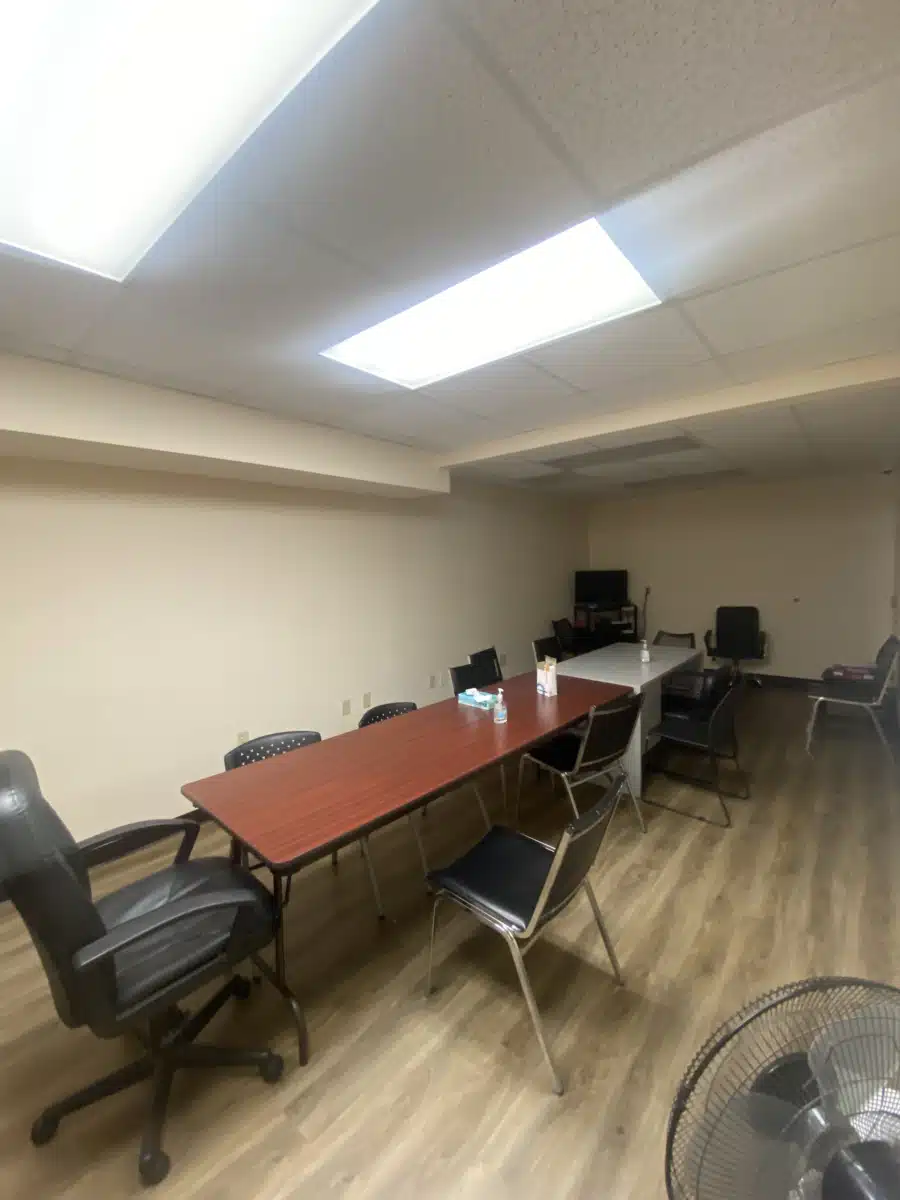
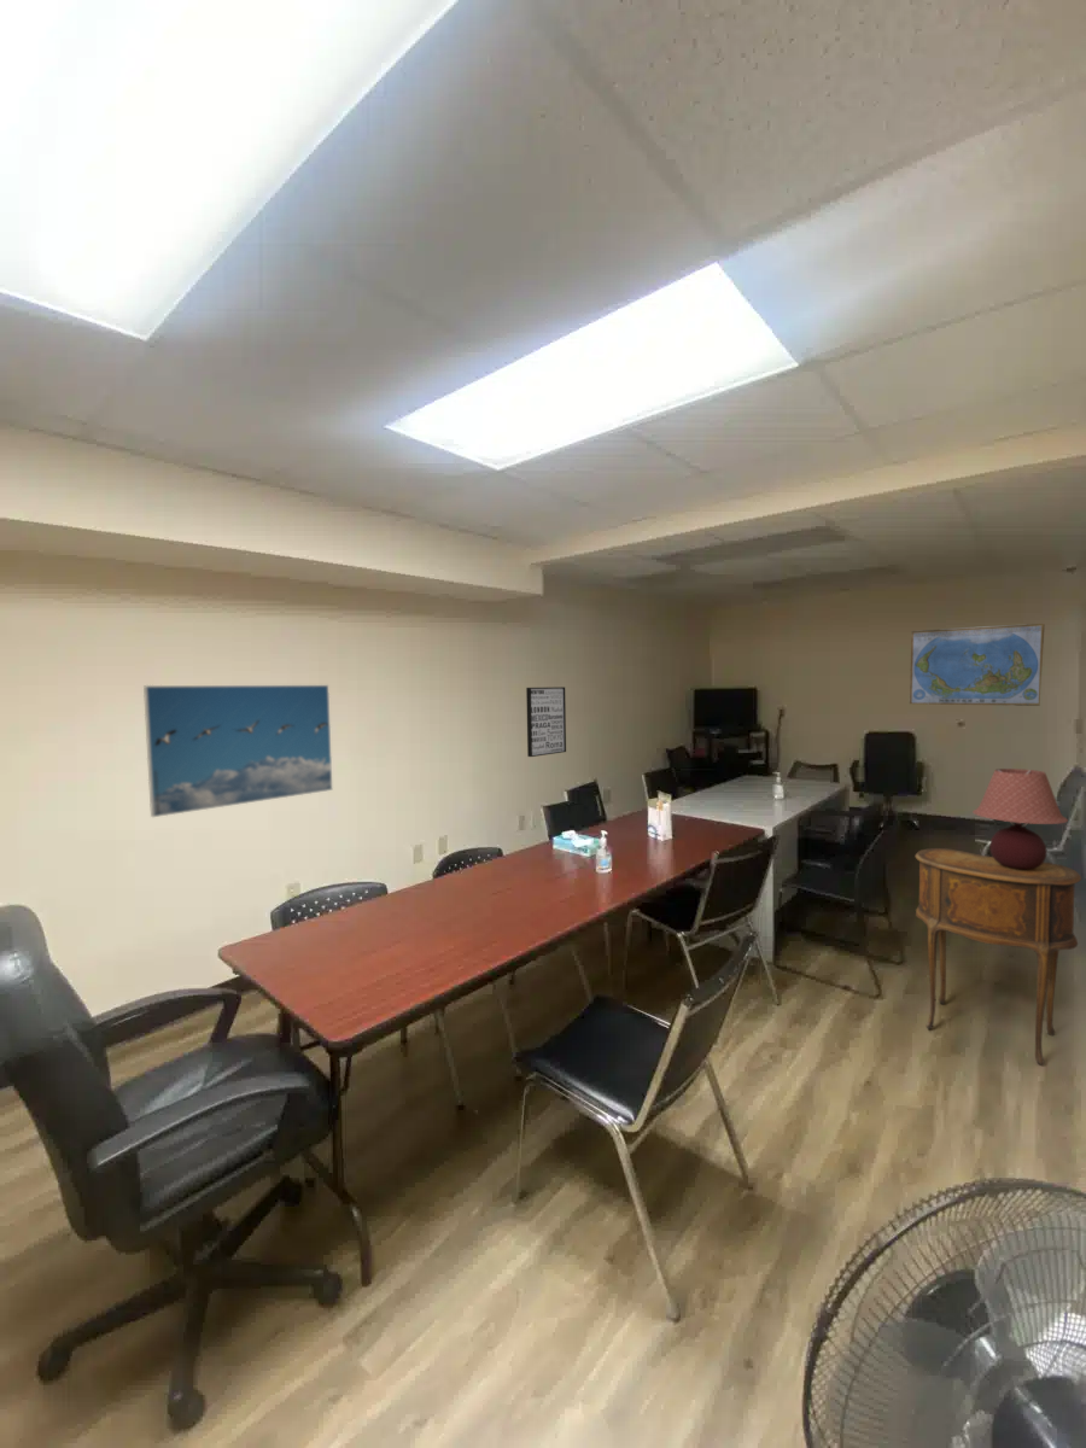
+ world map [909,623,1046,707]
+ table lamp [971,767,1069,869]
+ side table [913,847,1082,1067]
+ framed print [142,684,334,818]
+ wall art [525,685,567,758]
